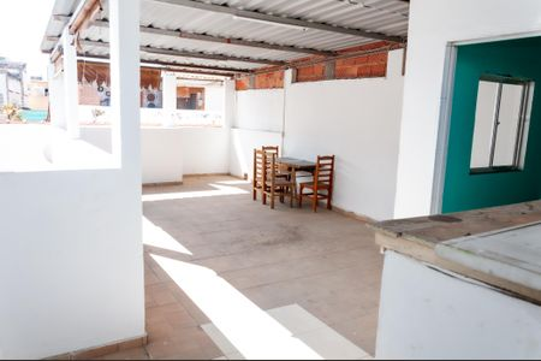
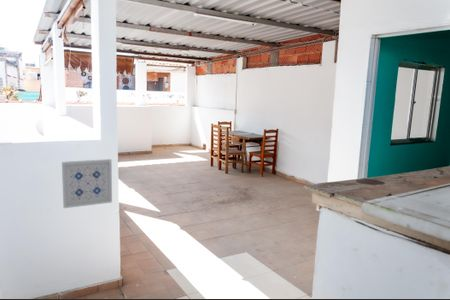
+ wall art [61,158,113,209]
